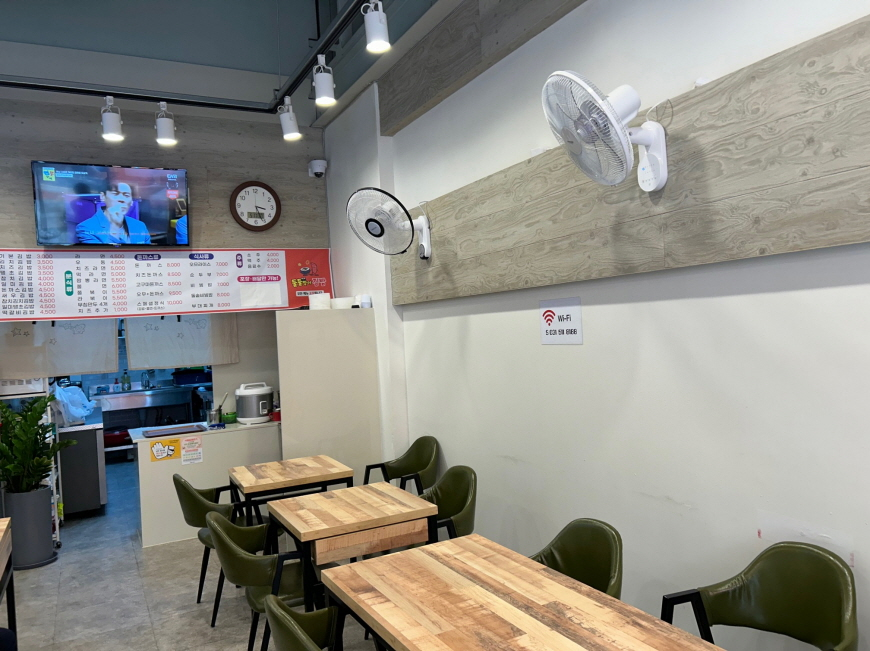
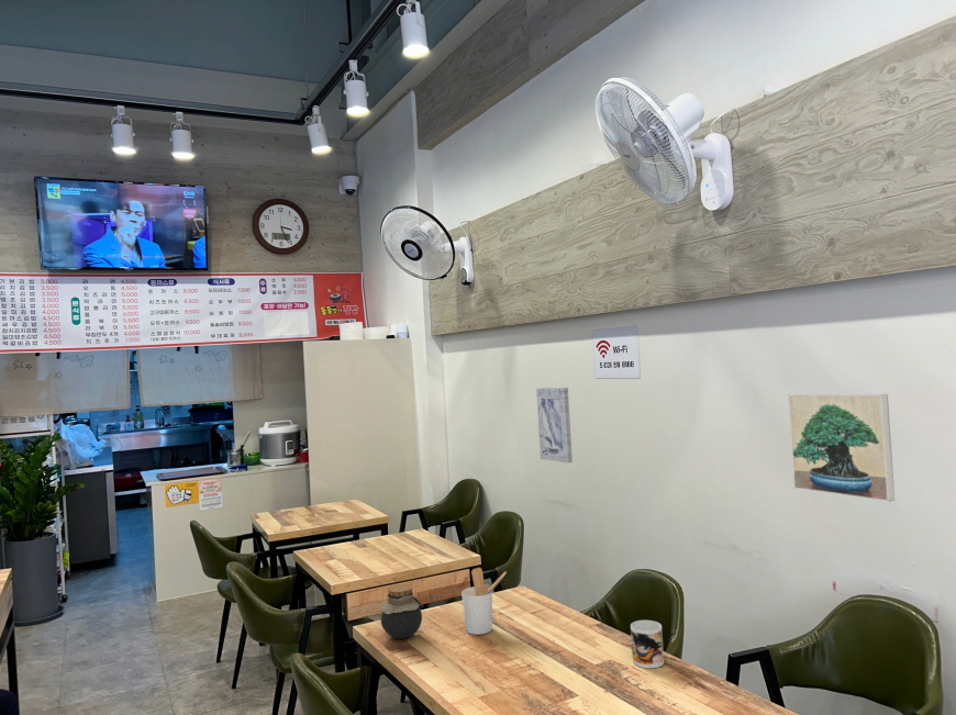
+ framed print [787,393,896,503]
+ wall art [535,387,574,465]
+ jar [380,583,424,640]
+ mug [630,619,665,669]
+ utensil holder [460,567,508,636]
